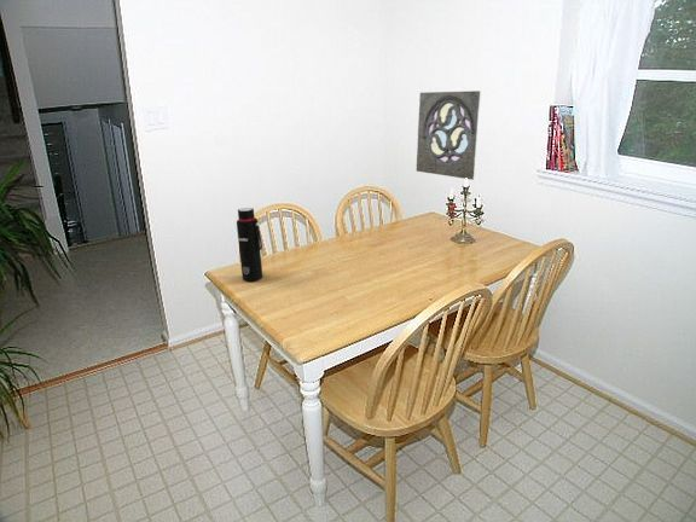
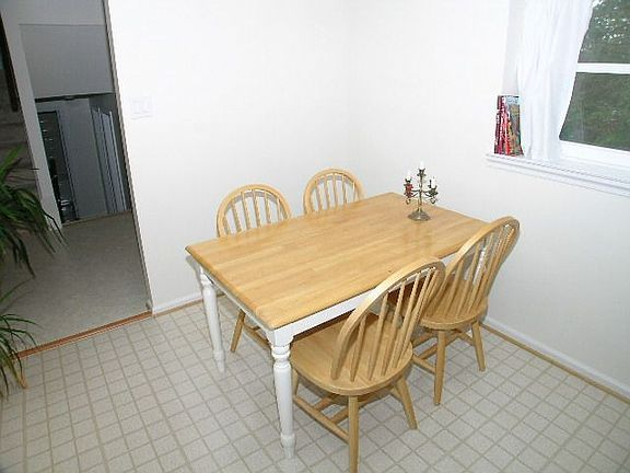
- wall ornament [416,89,482,181]
- water bottle [236,207,263,282]
